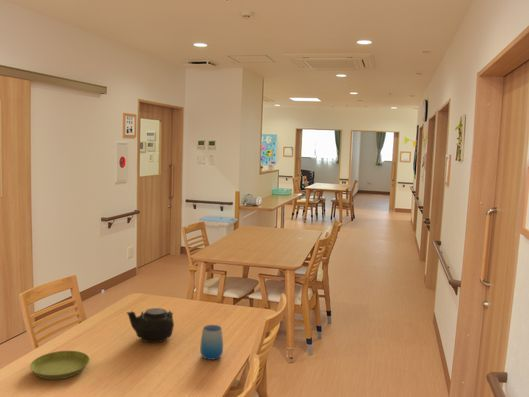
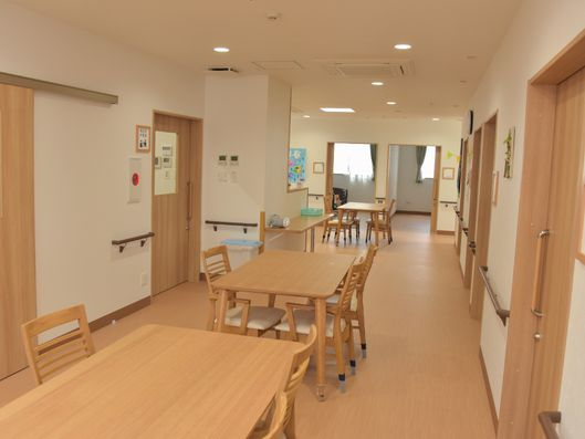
- saucer [29,350,91,380]
- cup [199,324,224,361]
- teapot [125,307,175,343]
